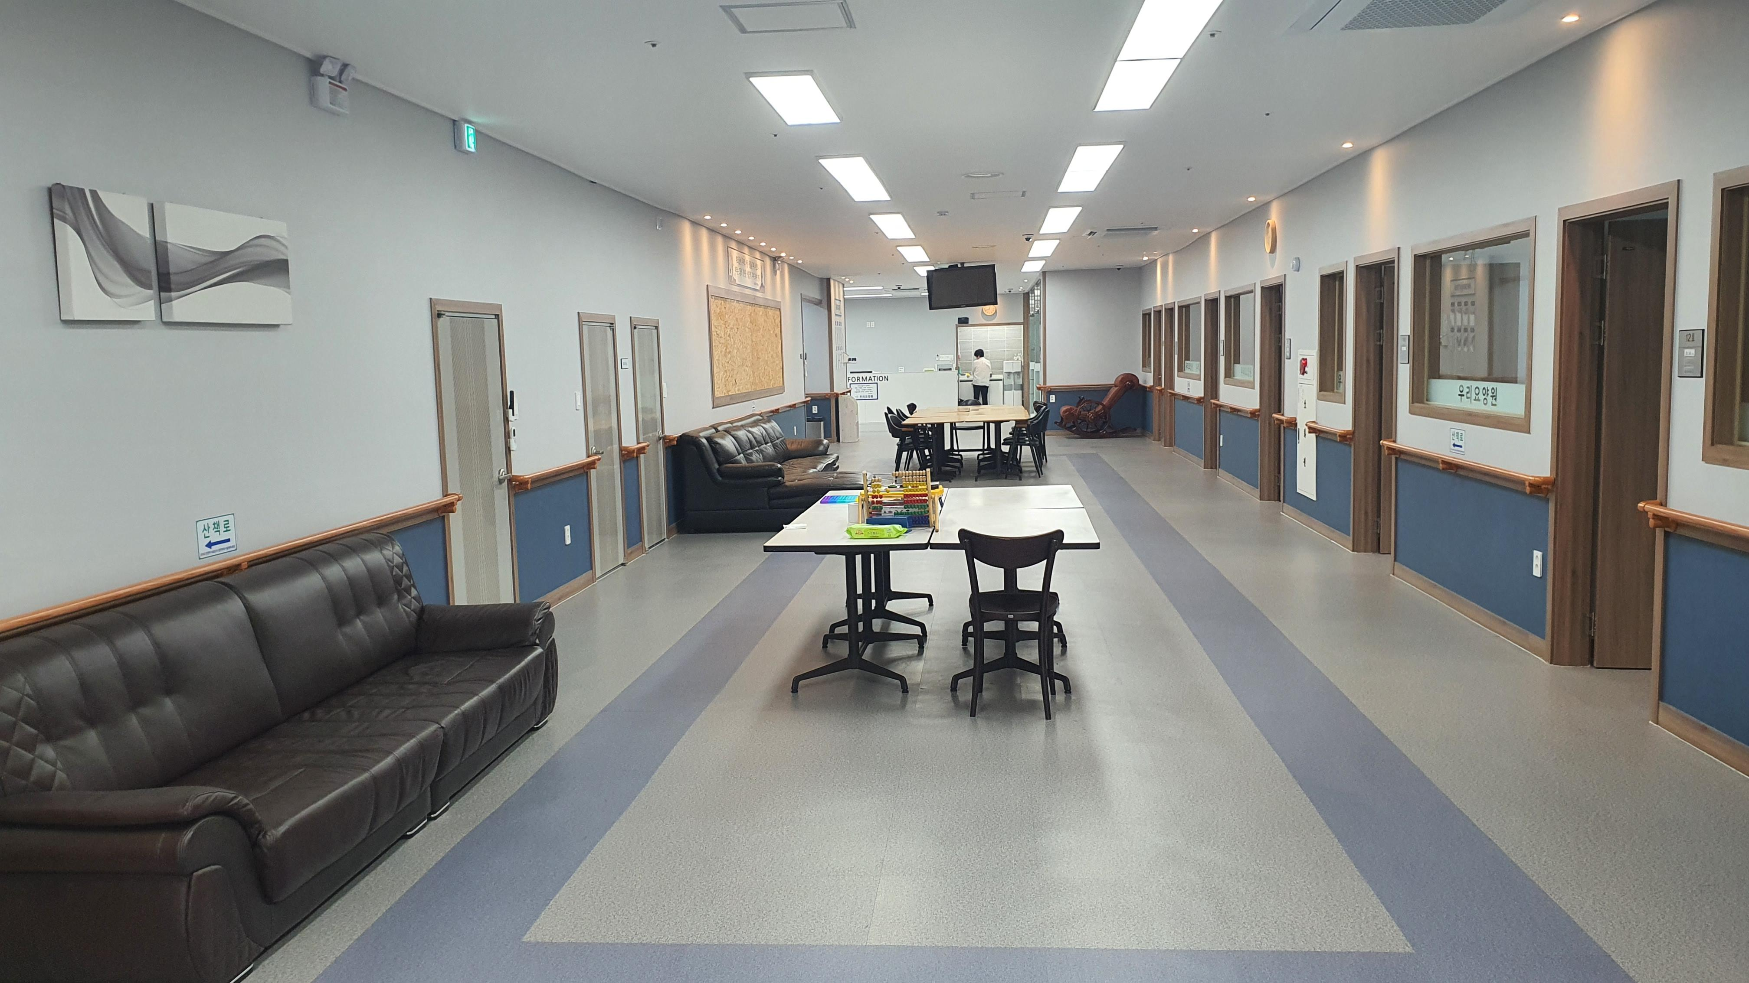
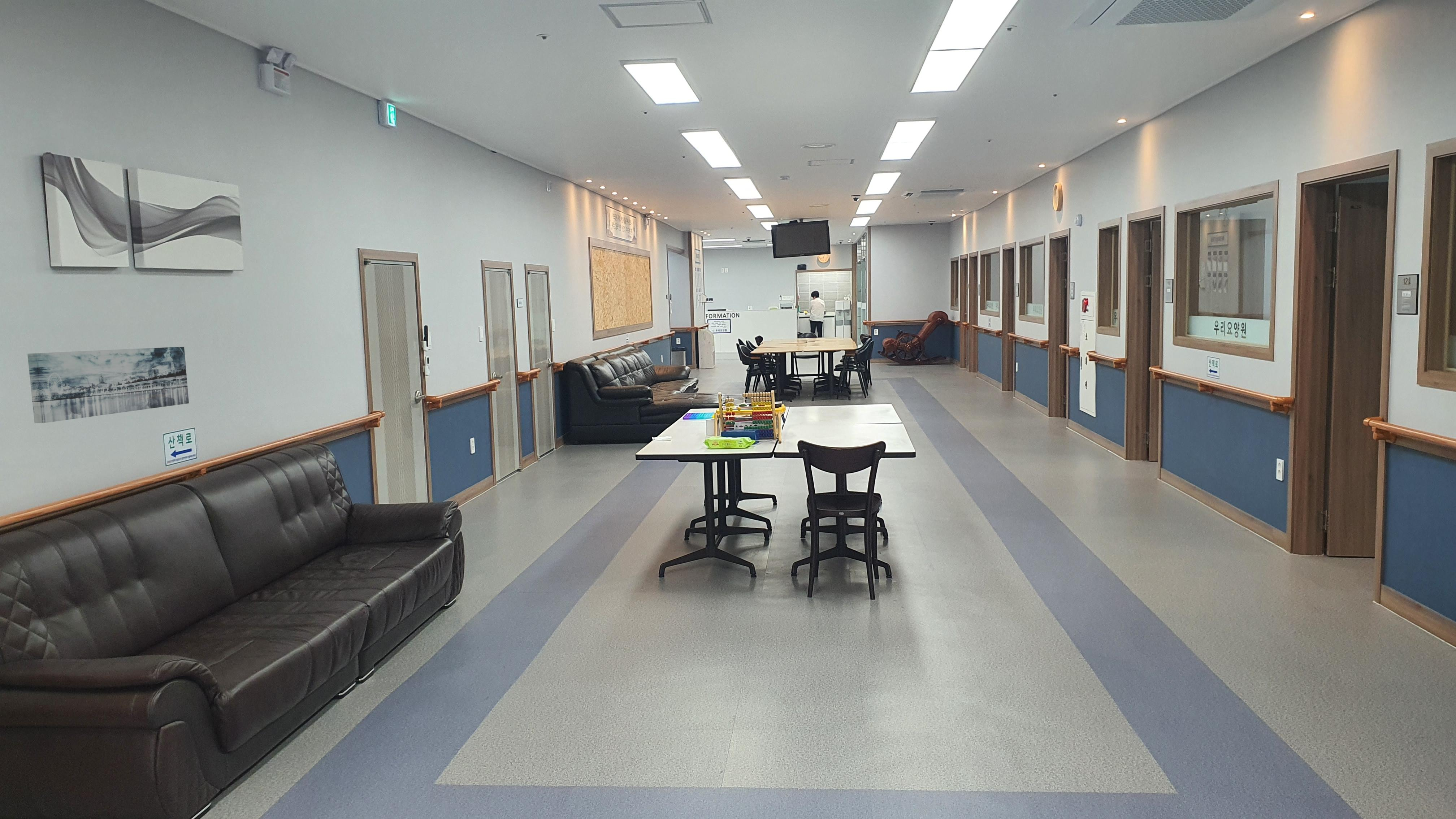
+ wall art [27,346,189,424]
